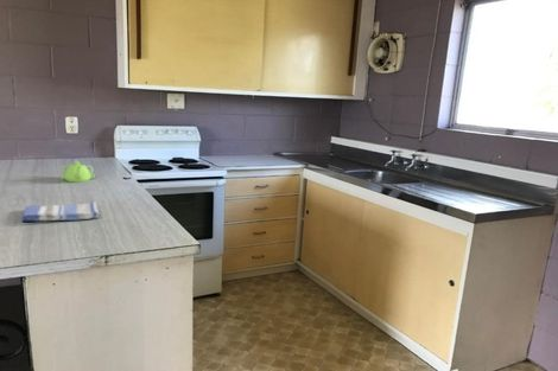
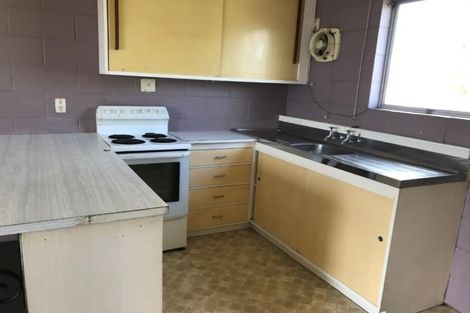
- dish towel [20,200,101,223]
- teapot [59,159,95,184]
